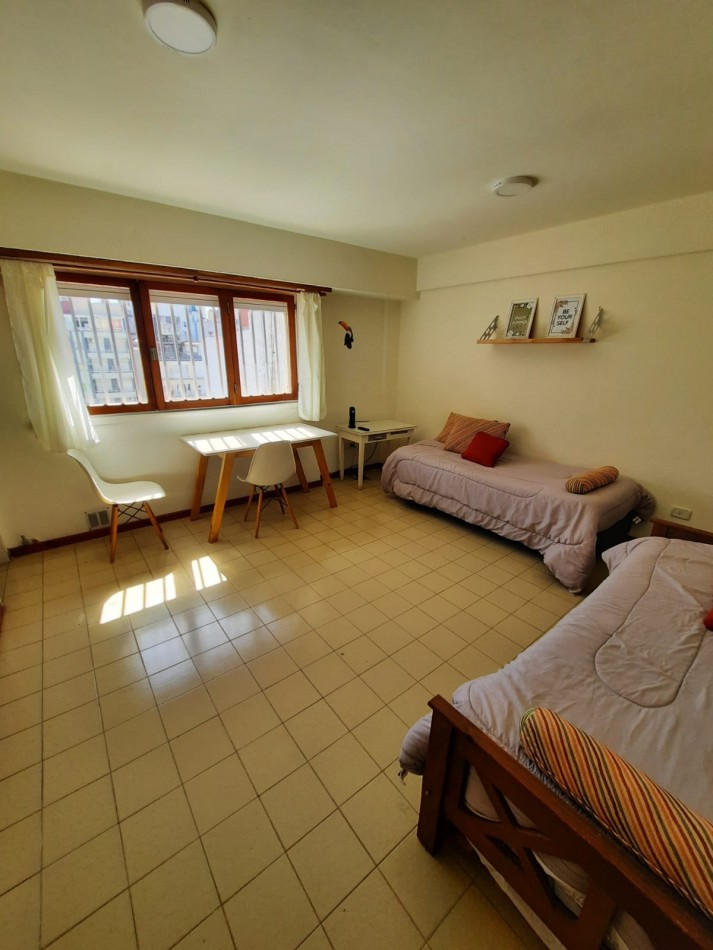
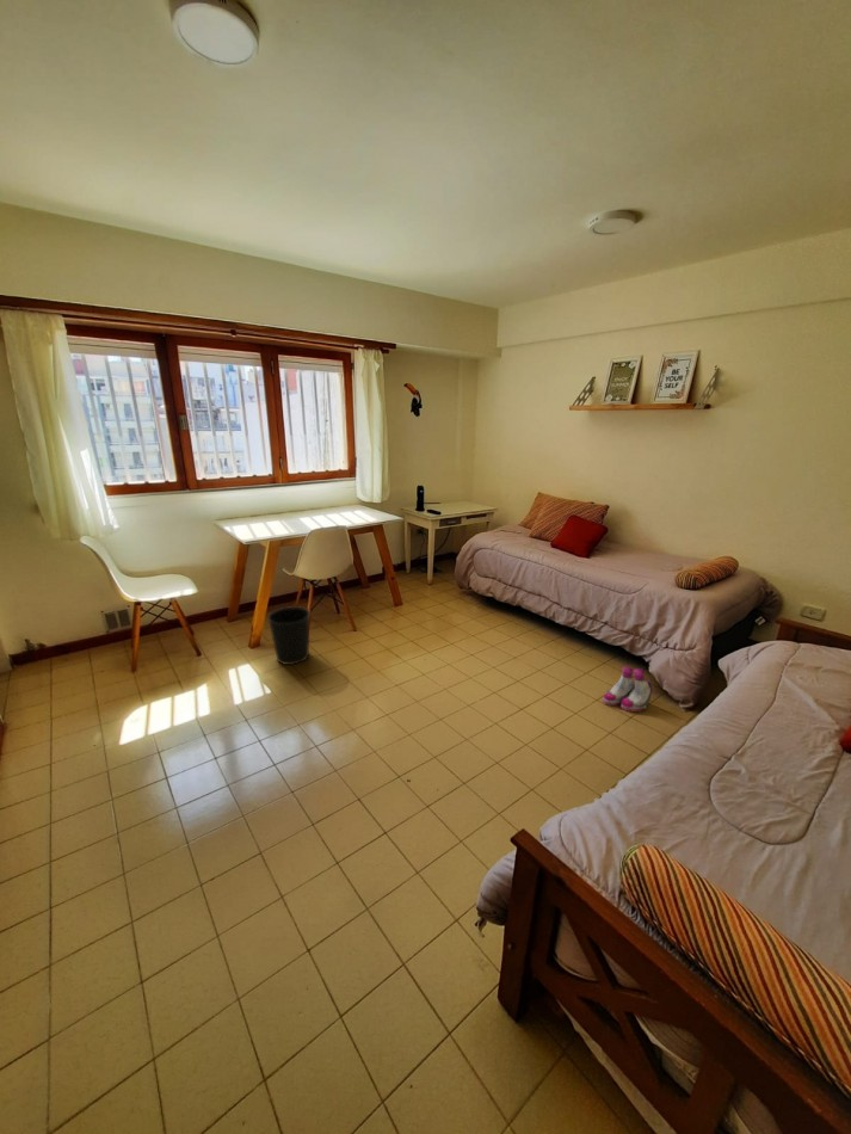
+ boots [602,665,654,713]
+ wastebasket [266,605,312,666]
